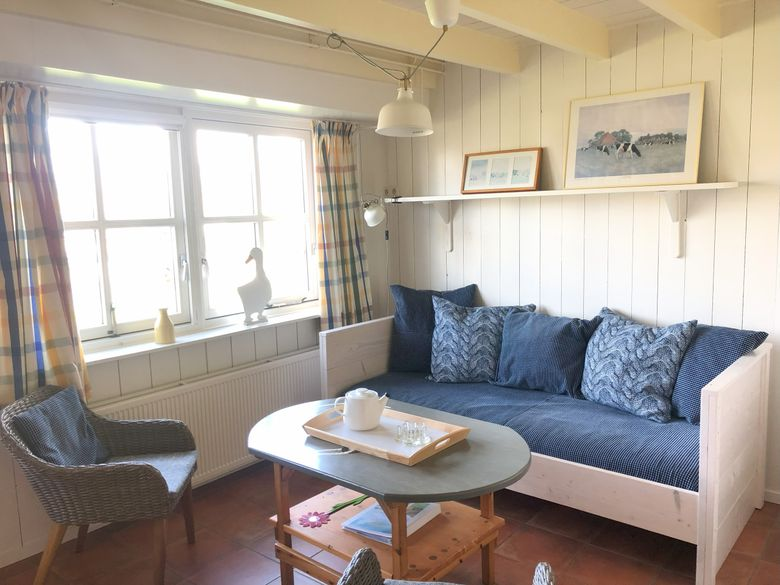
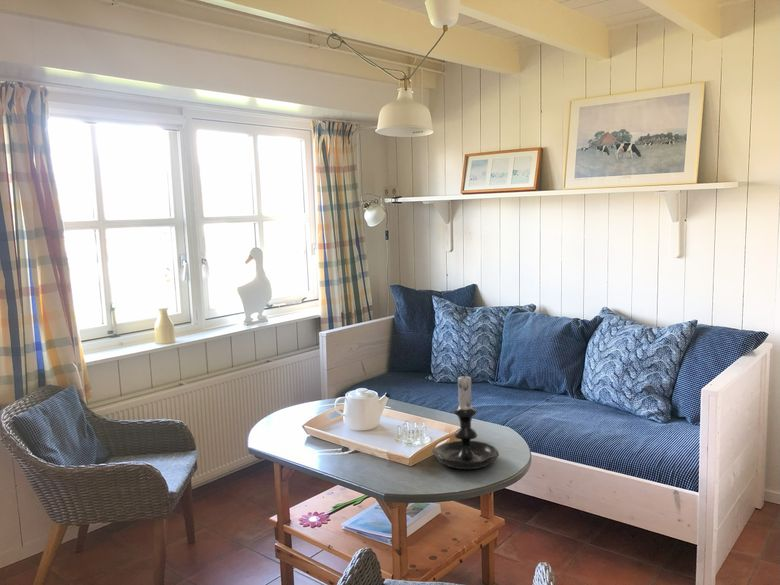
+ candle holder [431,370,500,470]
